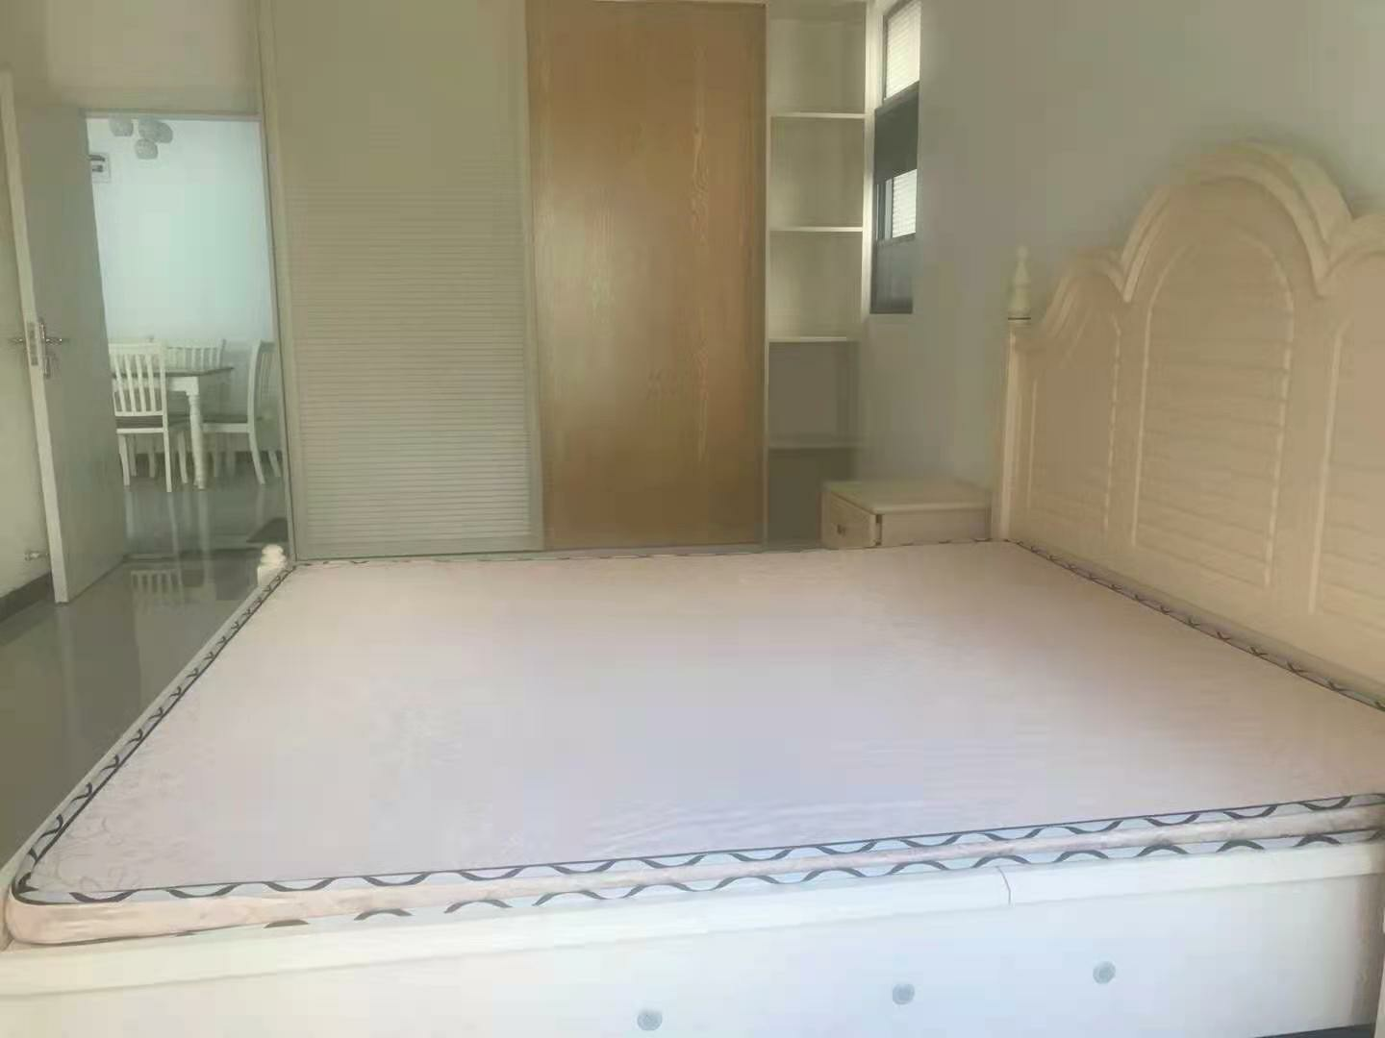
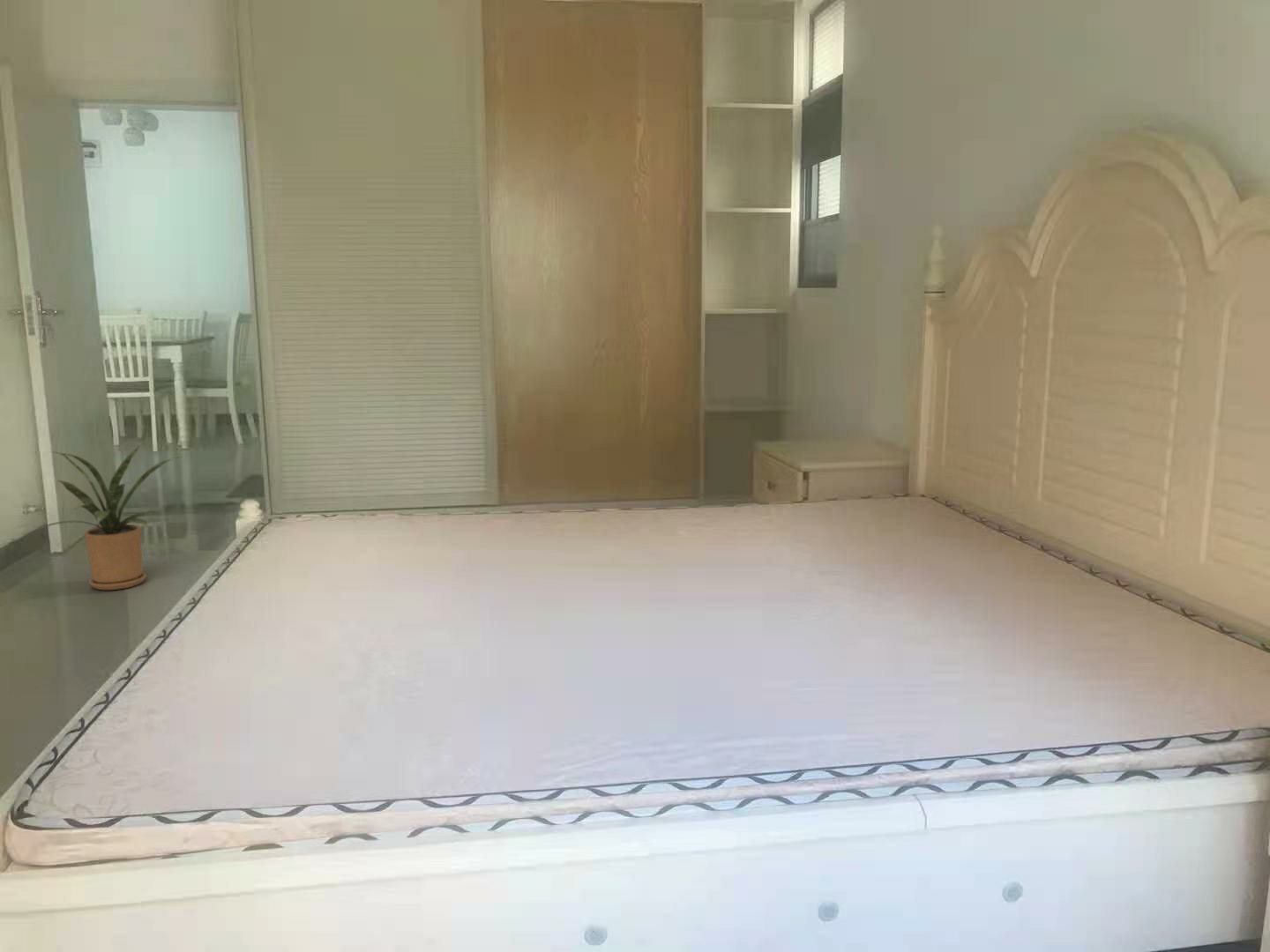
+ house plant [38,446,183,591]
